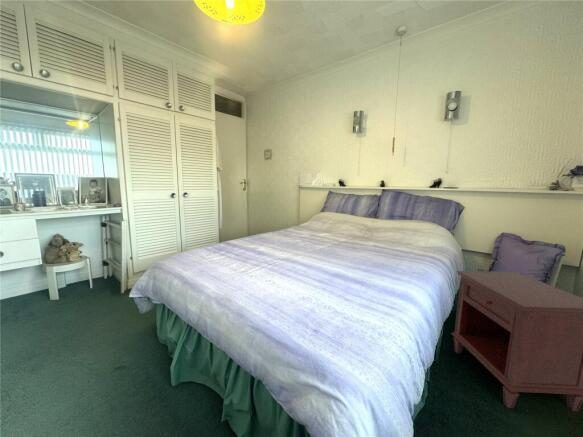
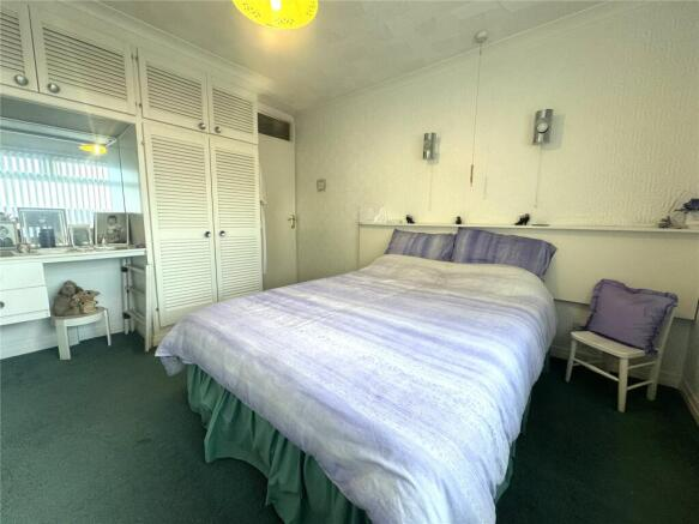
- nightstand [450,270,583,412]
